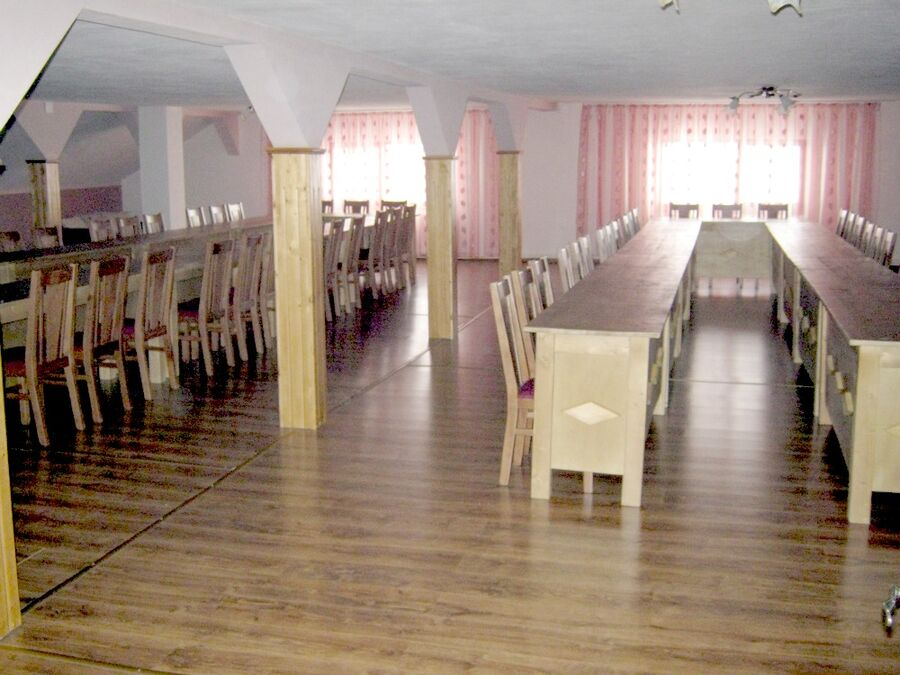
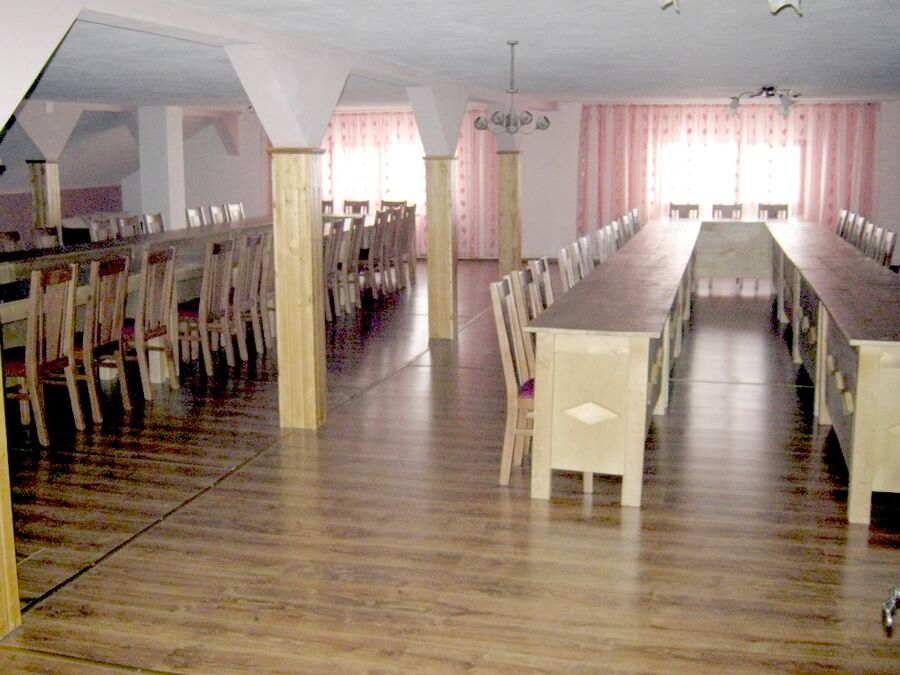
+ chandelier [473,40,551,137]
